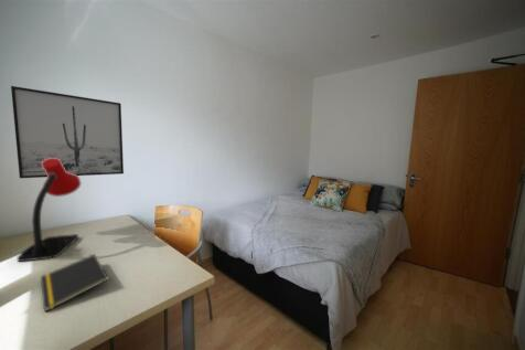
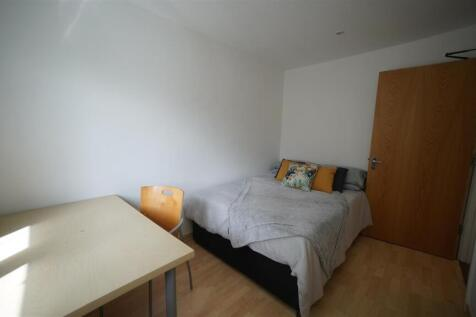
- notepad [40,253,109,312]
- desk lamp [17,158,82,263]
- wall art [10,85,125,179]
